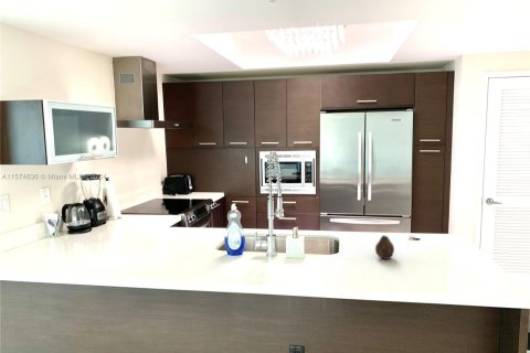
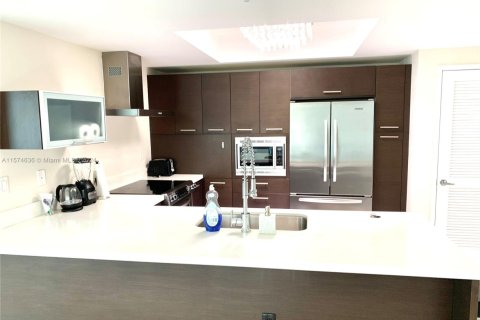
- fruit [374,234,395,260]
